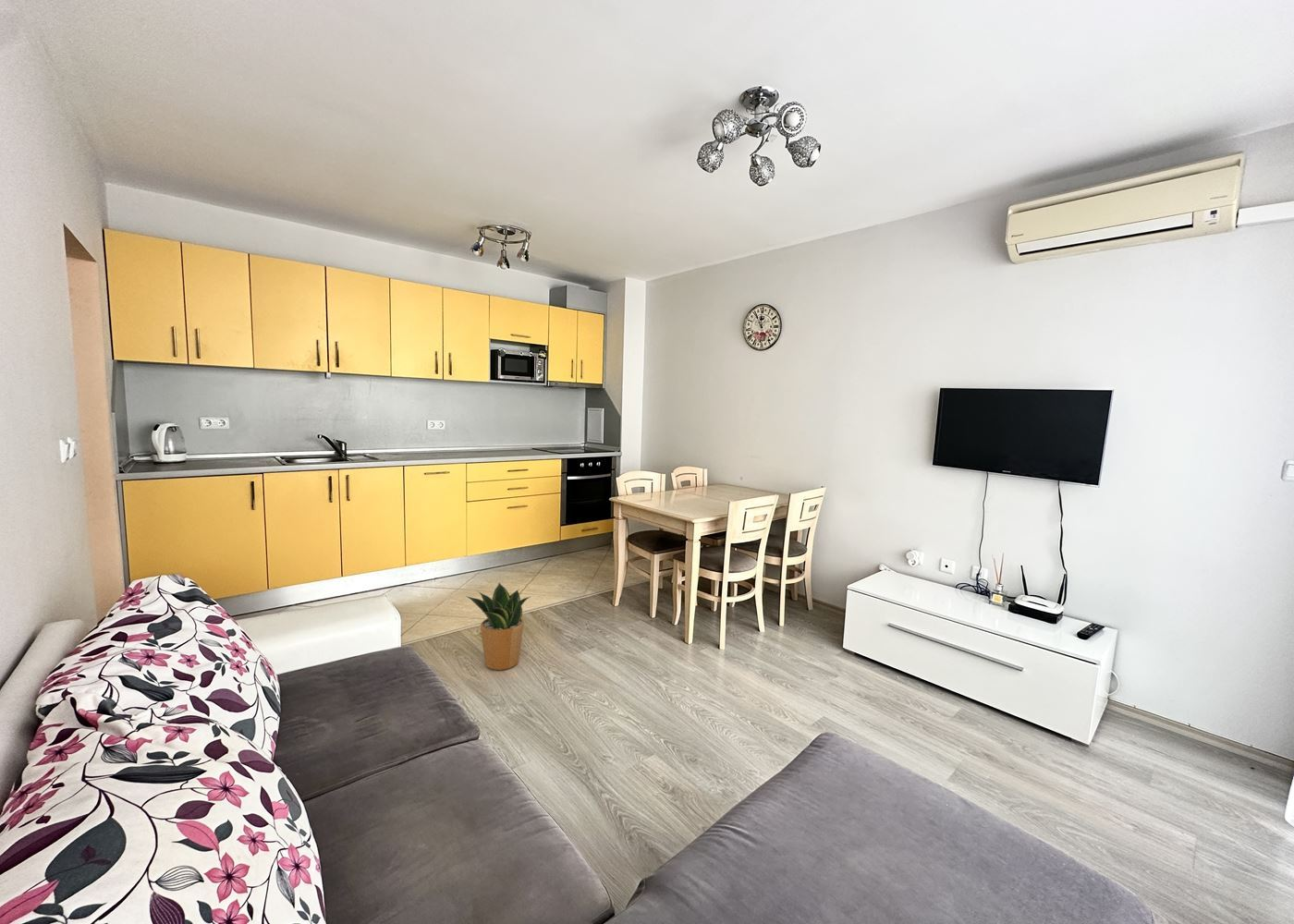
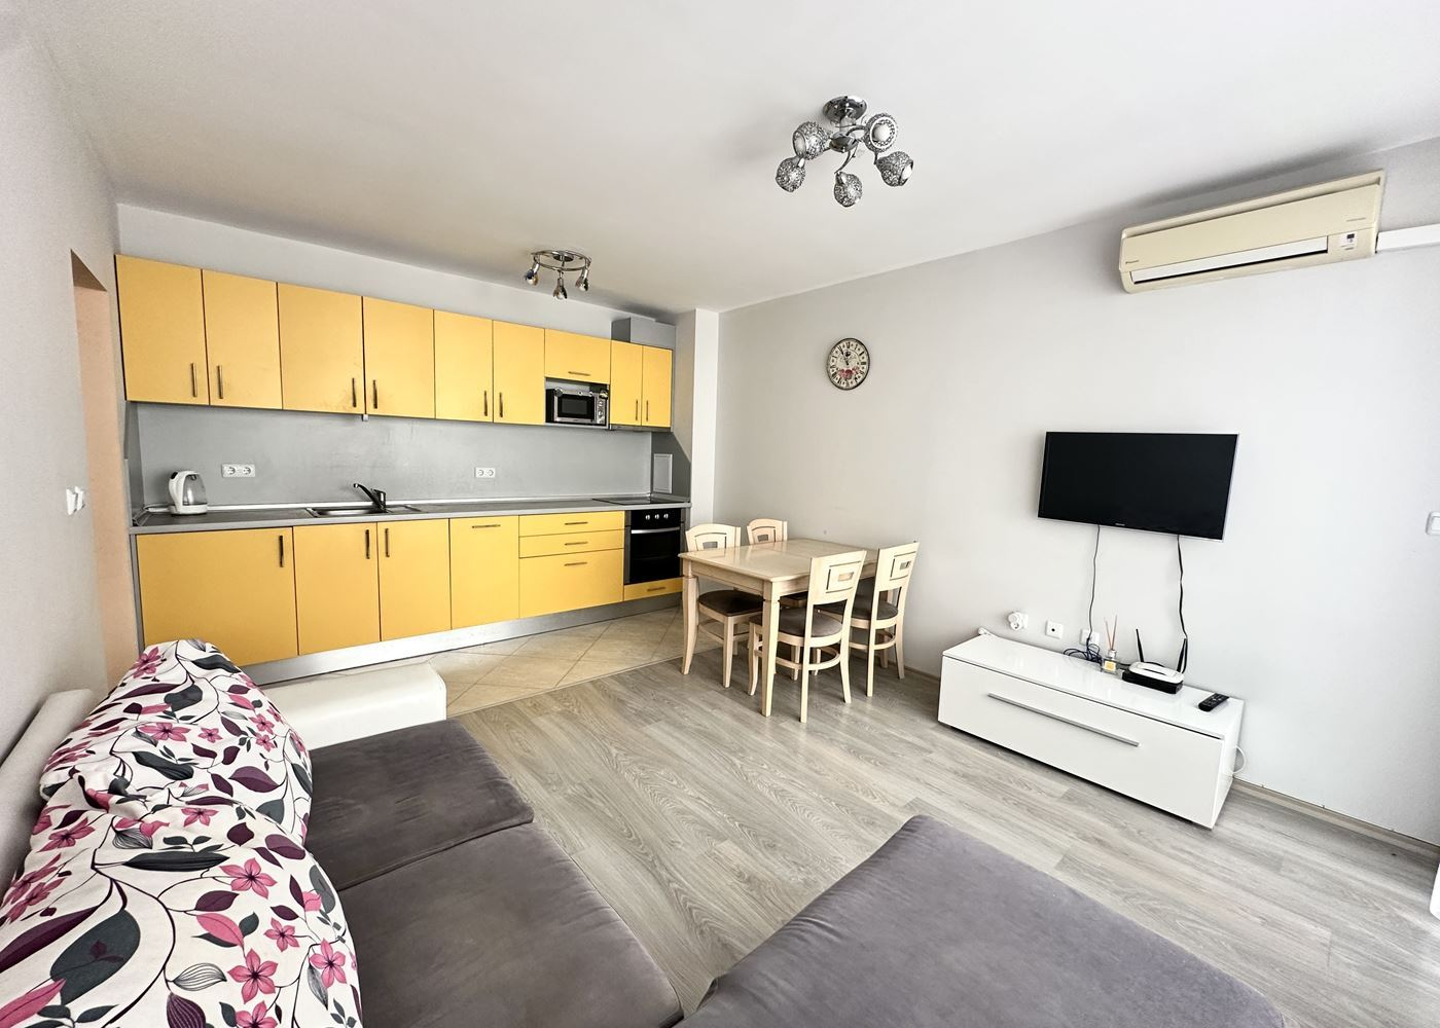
- potted plant [465,582,531,671]
